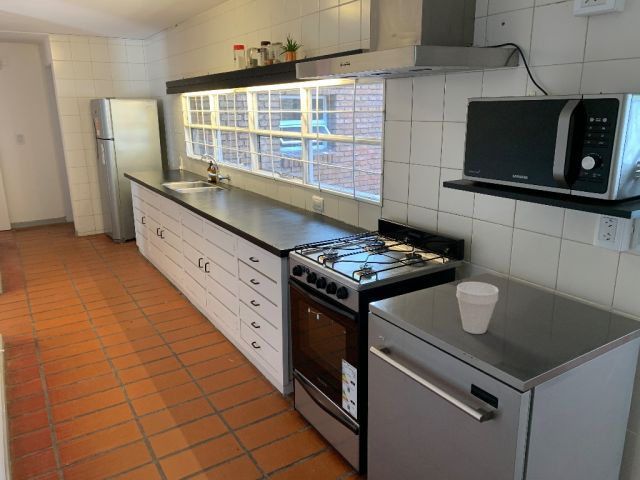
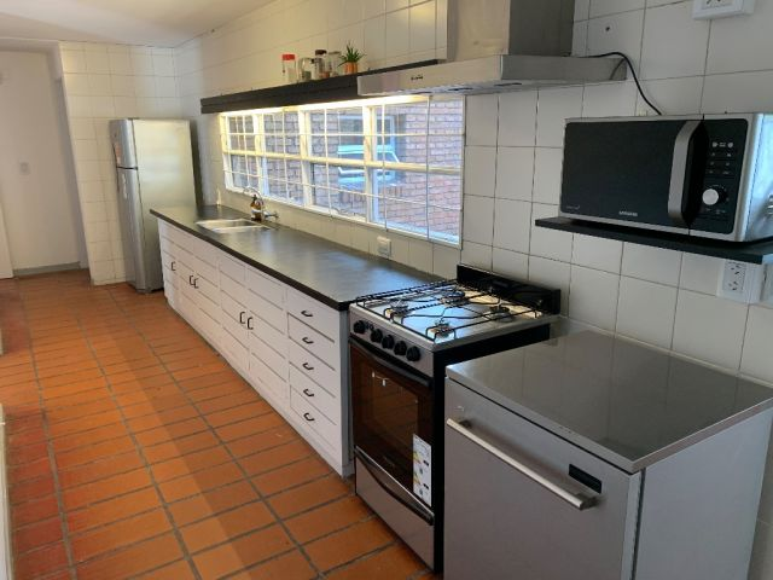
- cup [455,281,500,335]
